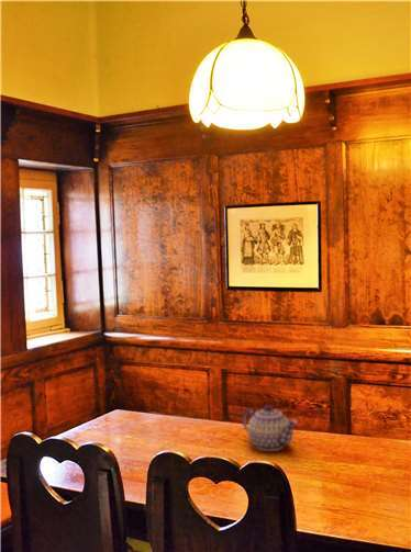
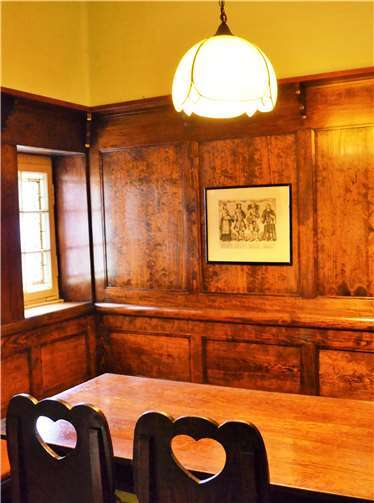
- teapot [241,404,299,452]
